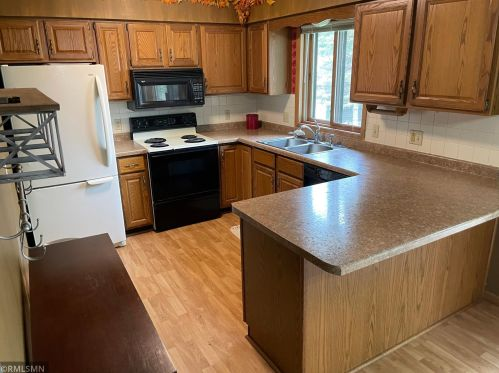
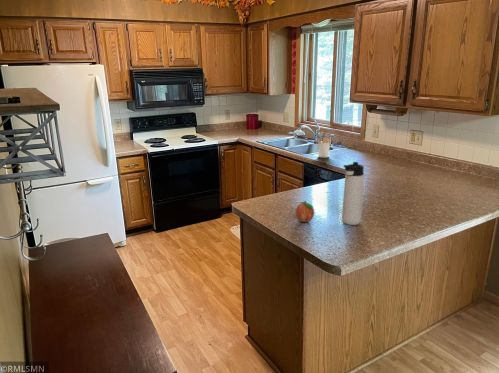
+ fruit [295,200,315,223]
+ utensil holder [315,134,333,159]
+ thermos bottle [341,161,365,226]
